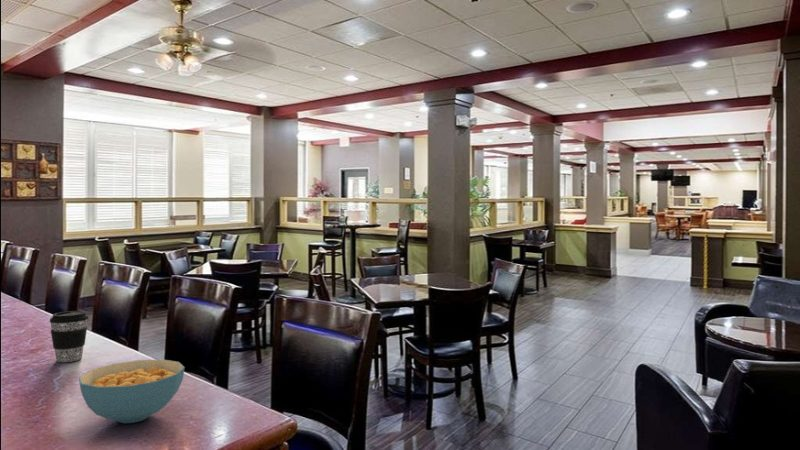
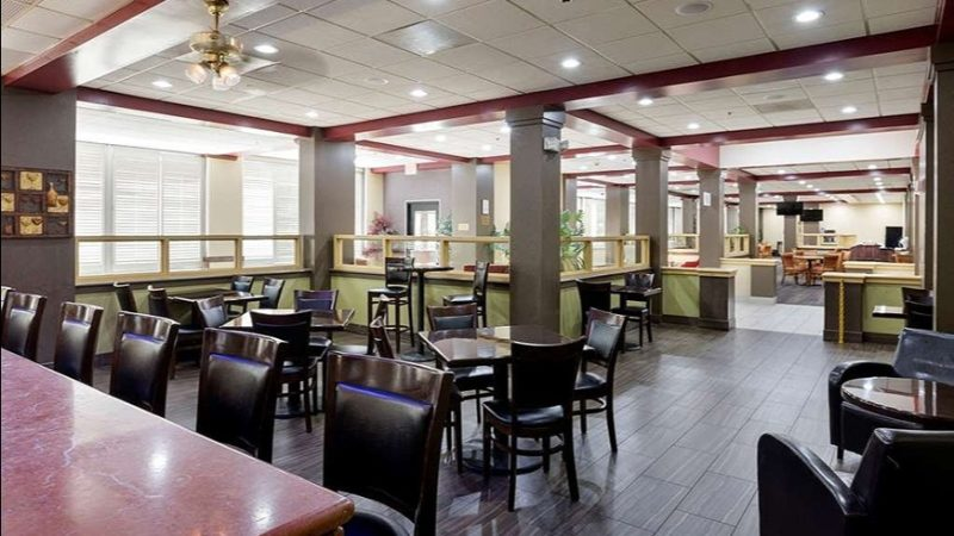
- cereal bowl [78,358,186,424]
- coffee cup [48,310,89,363]
